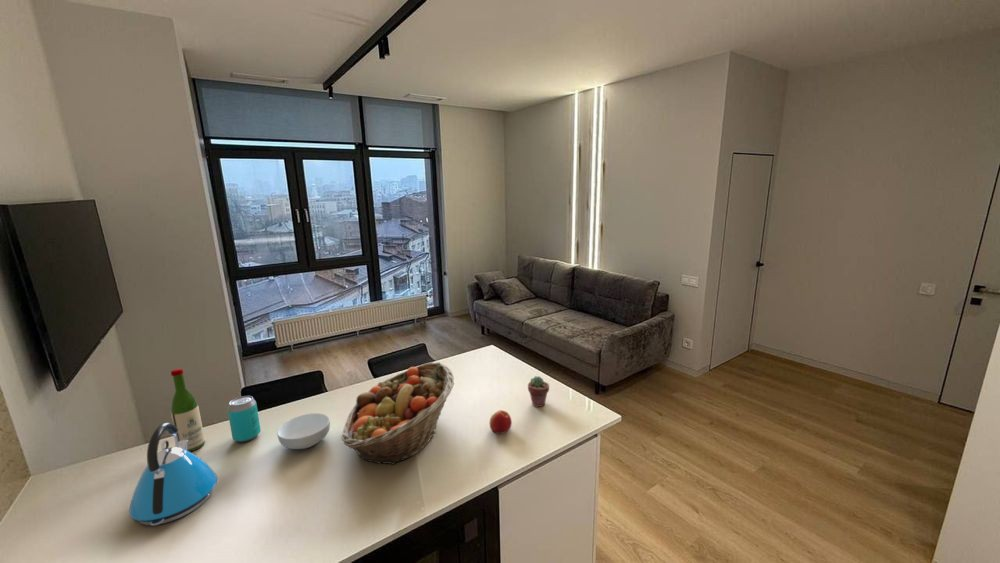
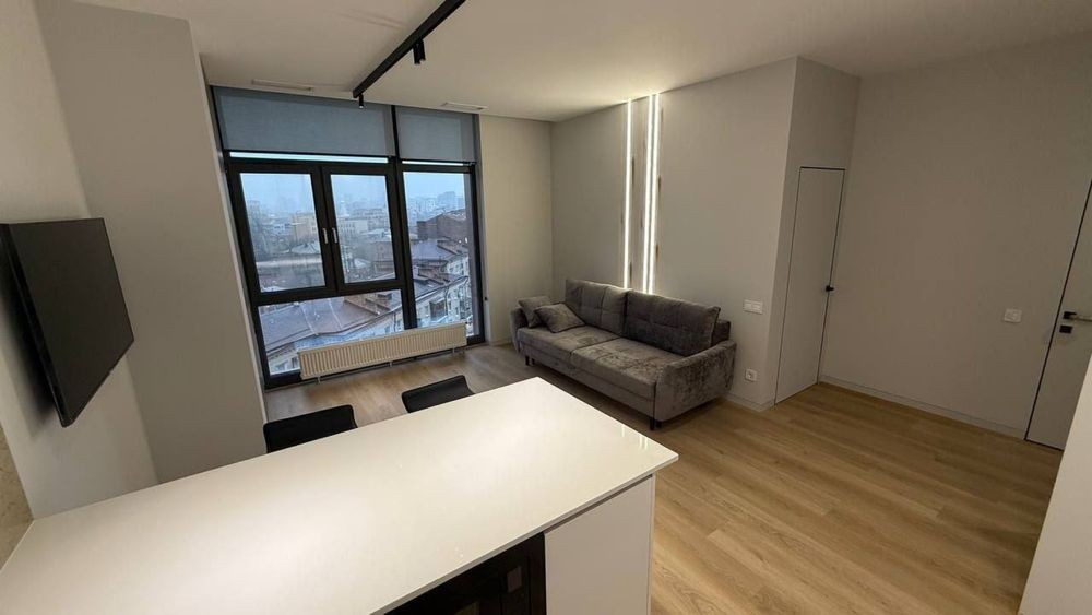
- fruit basket [341,361,455,466]
- beverage can [226,395,262,443]
- wine bottle [169,368,206,453]
- potted succulent [527,375,550,408]
- apple [489,409,513,435]
- cereal bowl [276,412,331,450]
- kettle [128,422,218,527]
